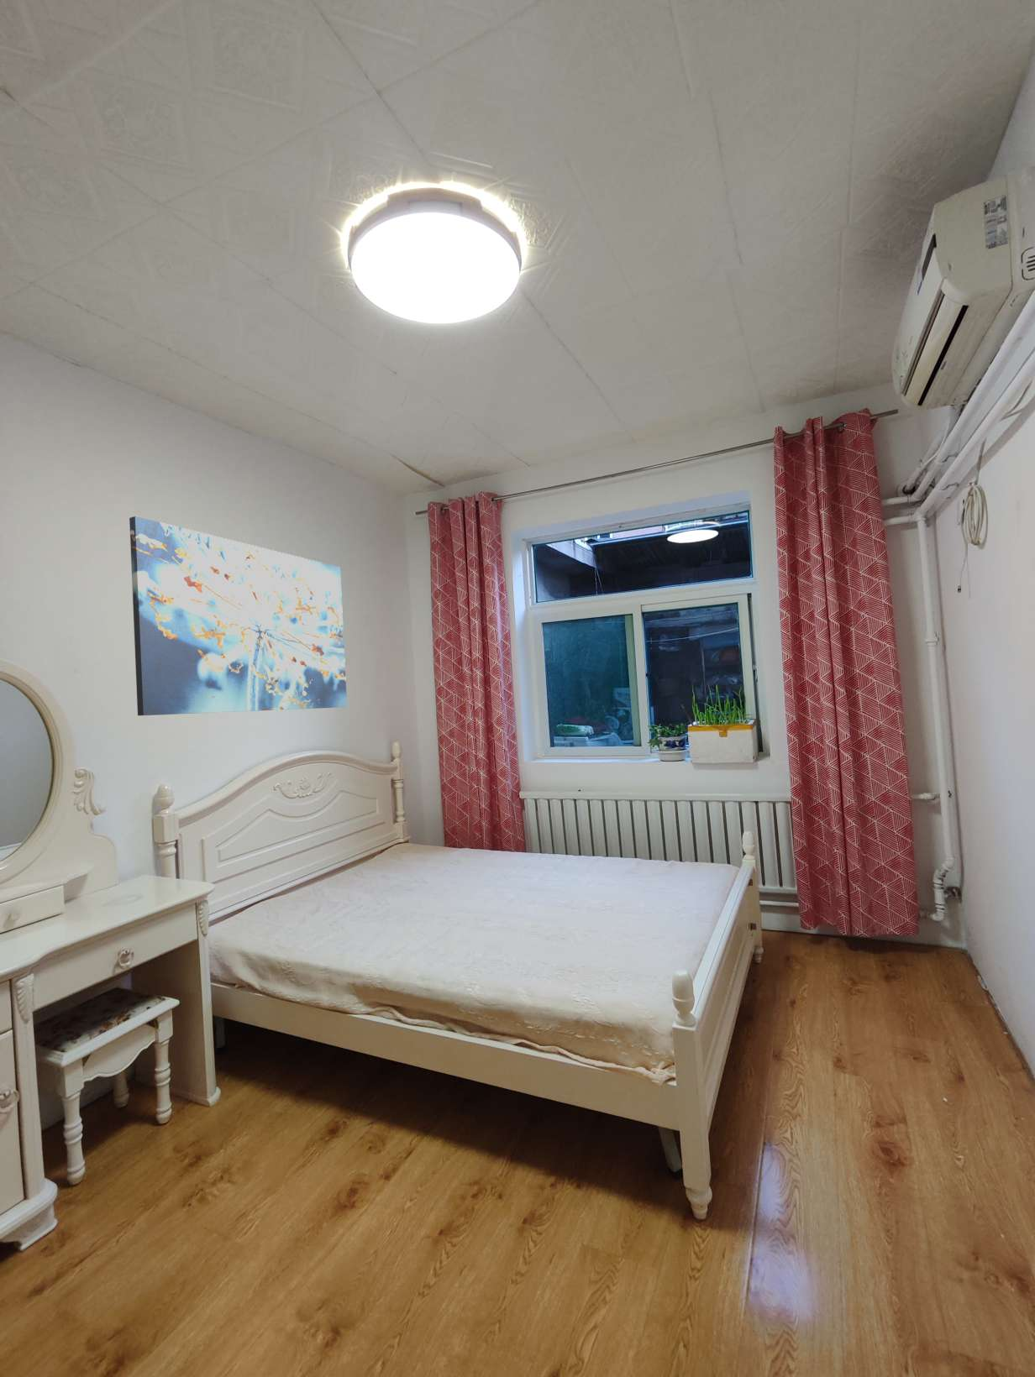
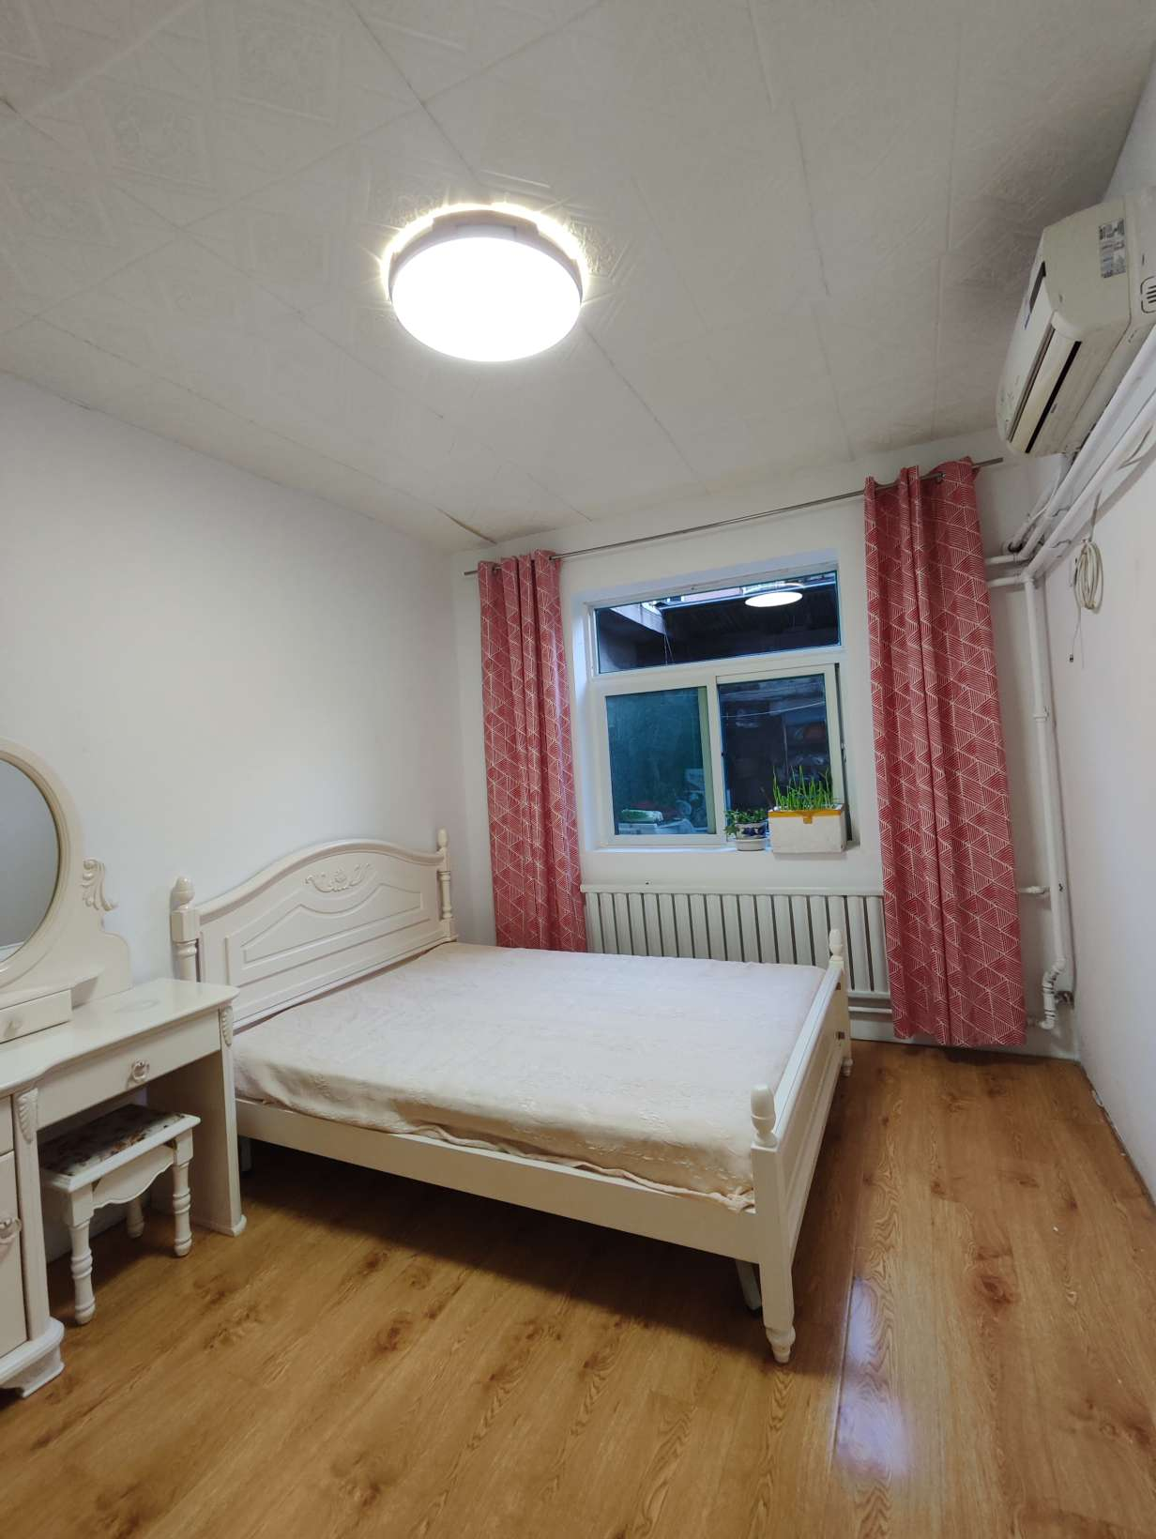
- wall art [128,515,348,716]
